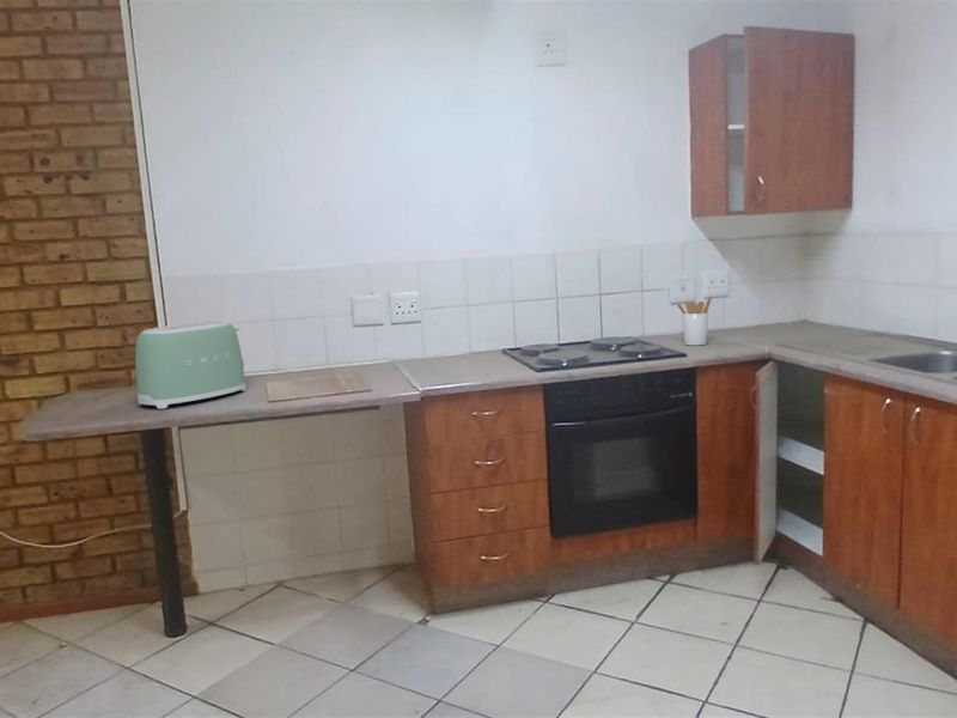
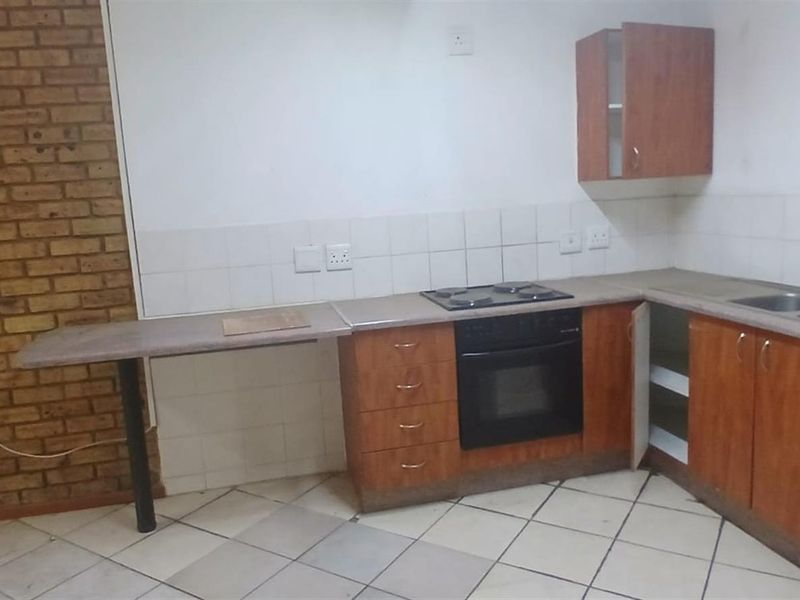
- utensil holder [676,296,712,347]
- toaster [134,321,248,410]
